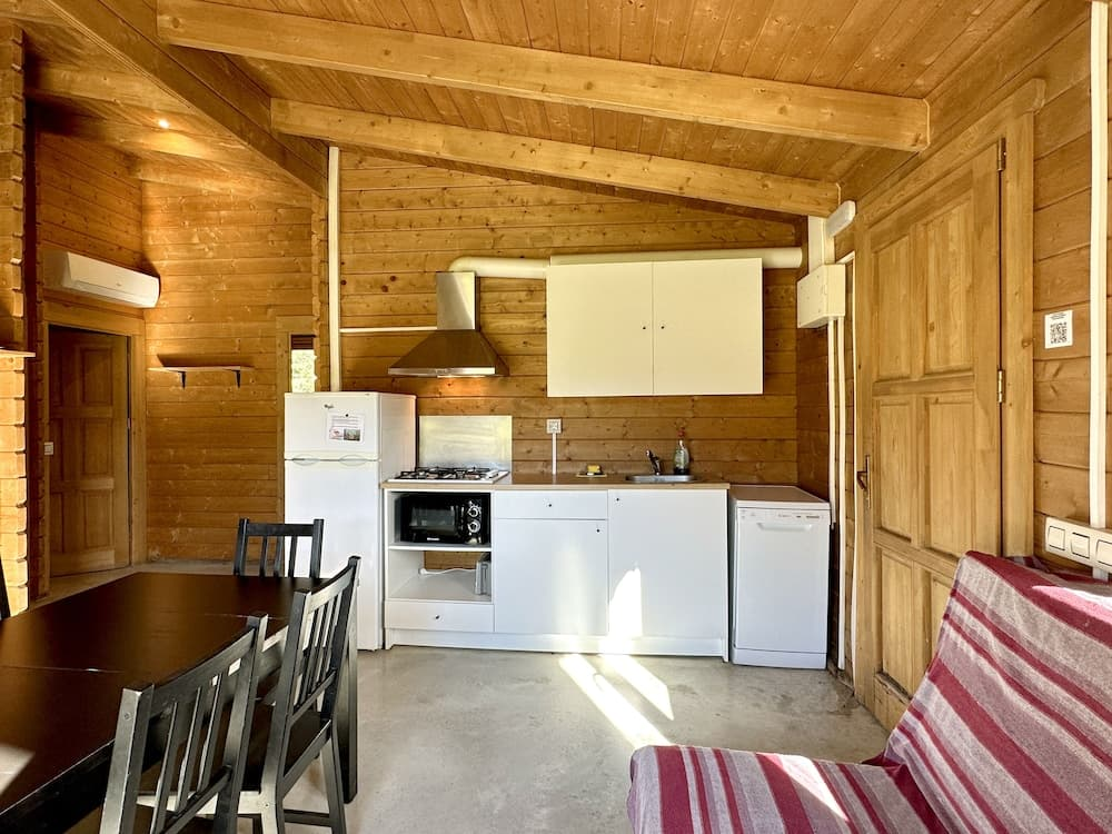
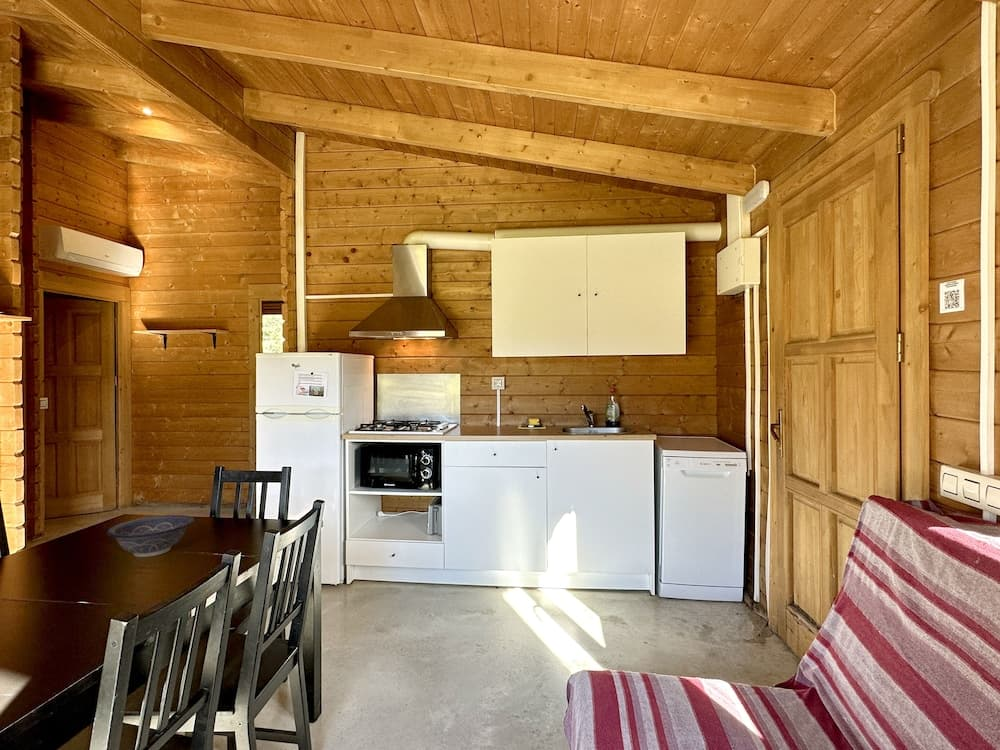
+ decorative bowl [106,514,195,558]
